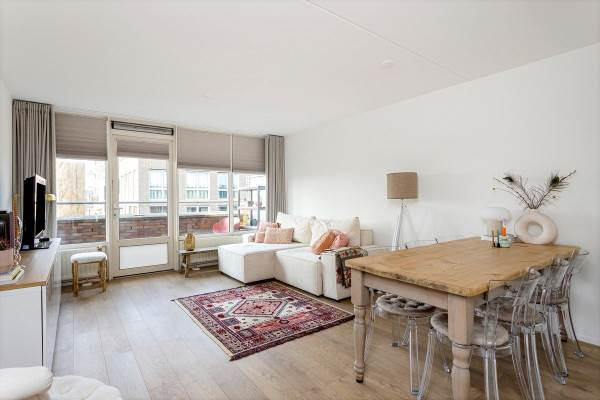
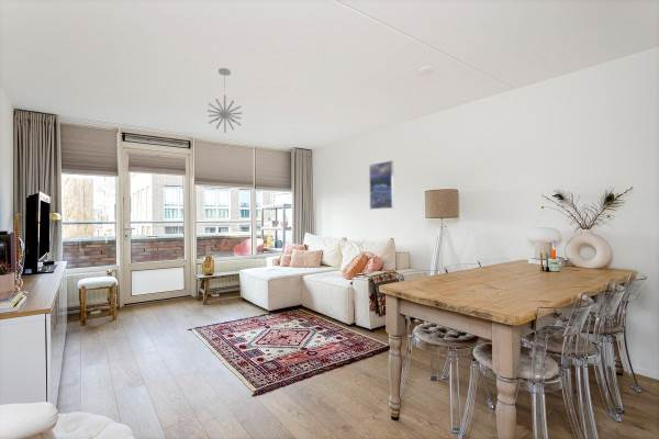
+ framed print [368,159,394,211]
+ pendant light [206,67,243,134]
